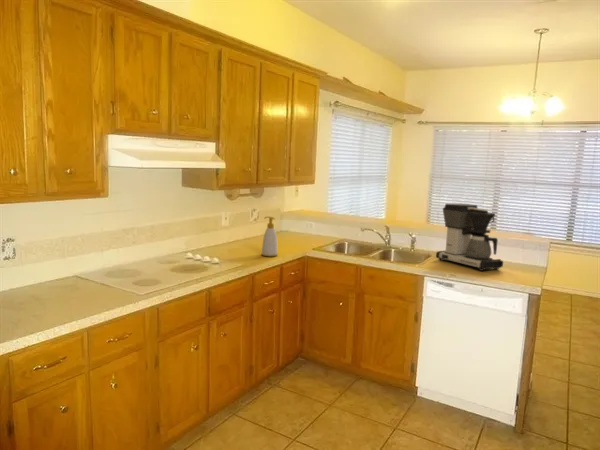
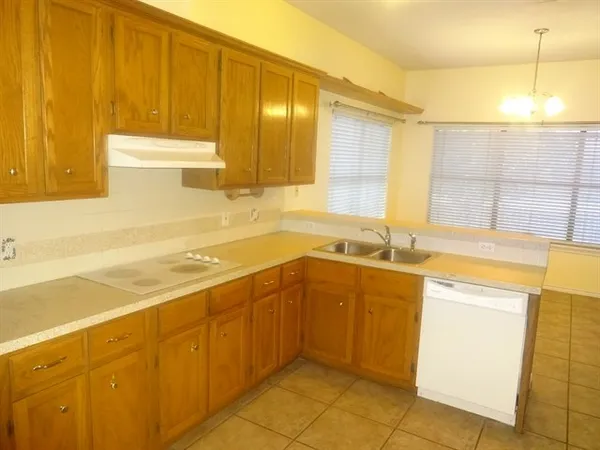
- soap bottle [261,216,279,258]
- coffee maker [435,203,504,272]
